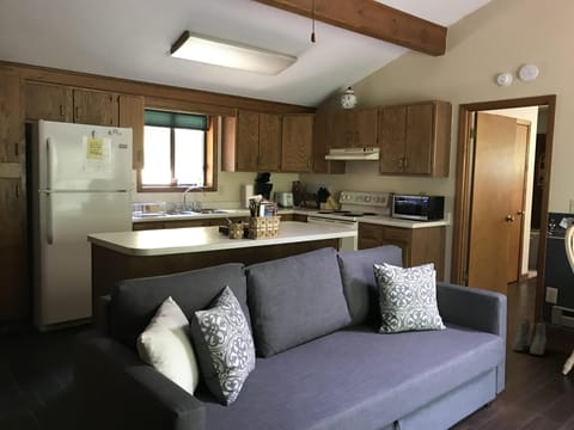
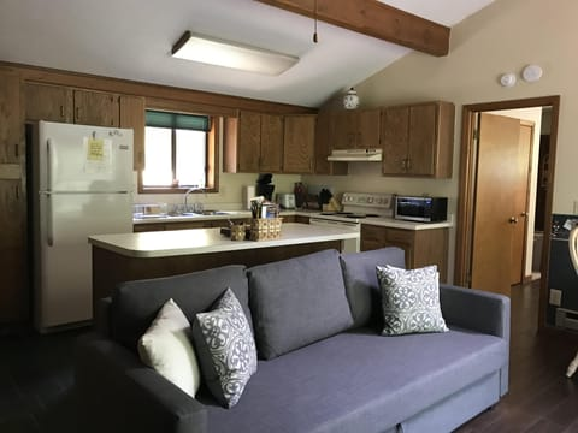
- boots [512,318,548,356]
